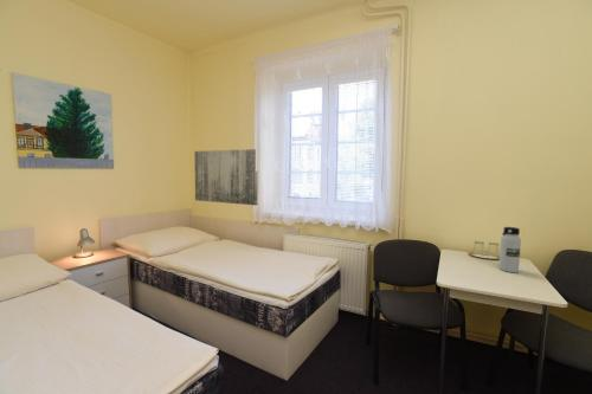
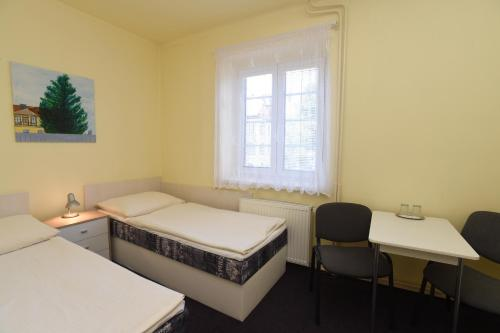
- wall art [193,148,258,206]
- water bottle [497,226,522,273]
